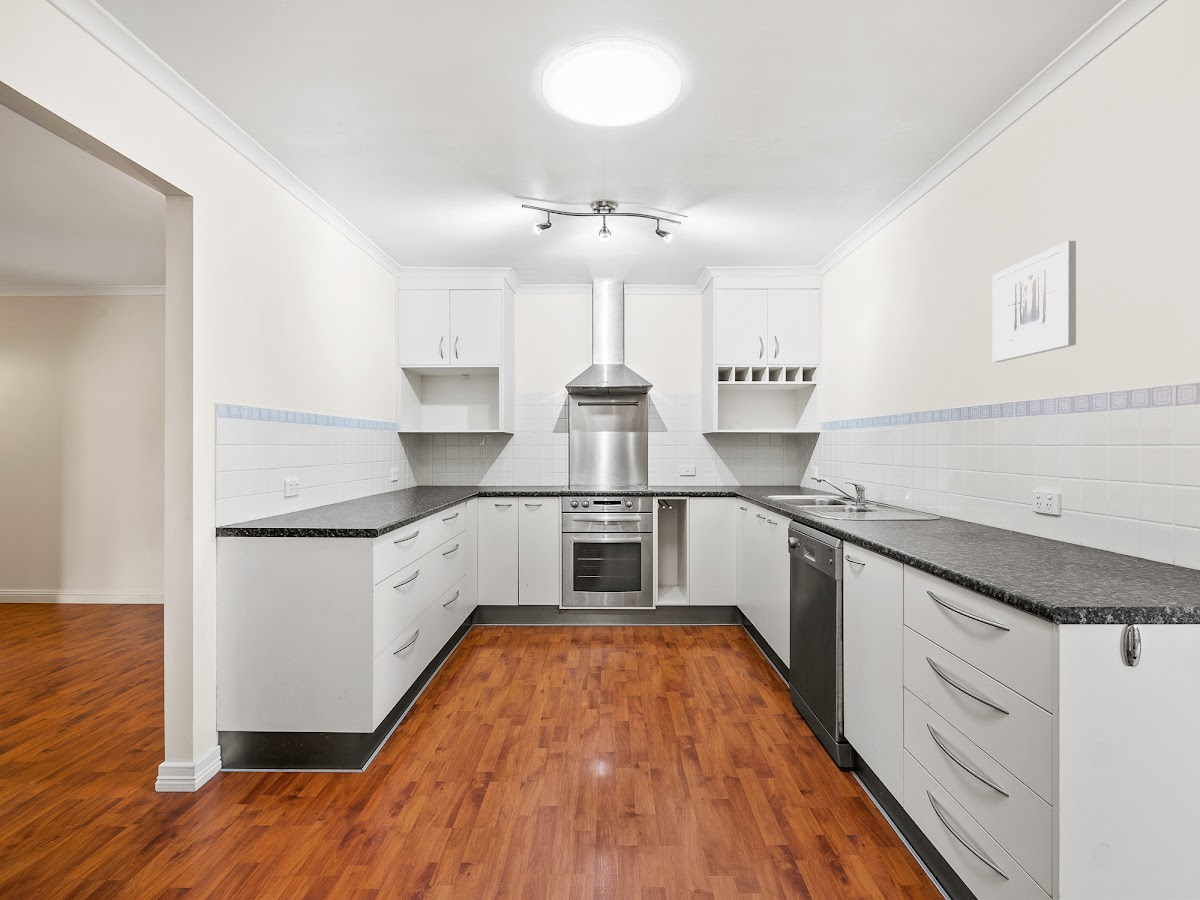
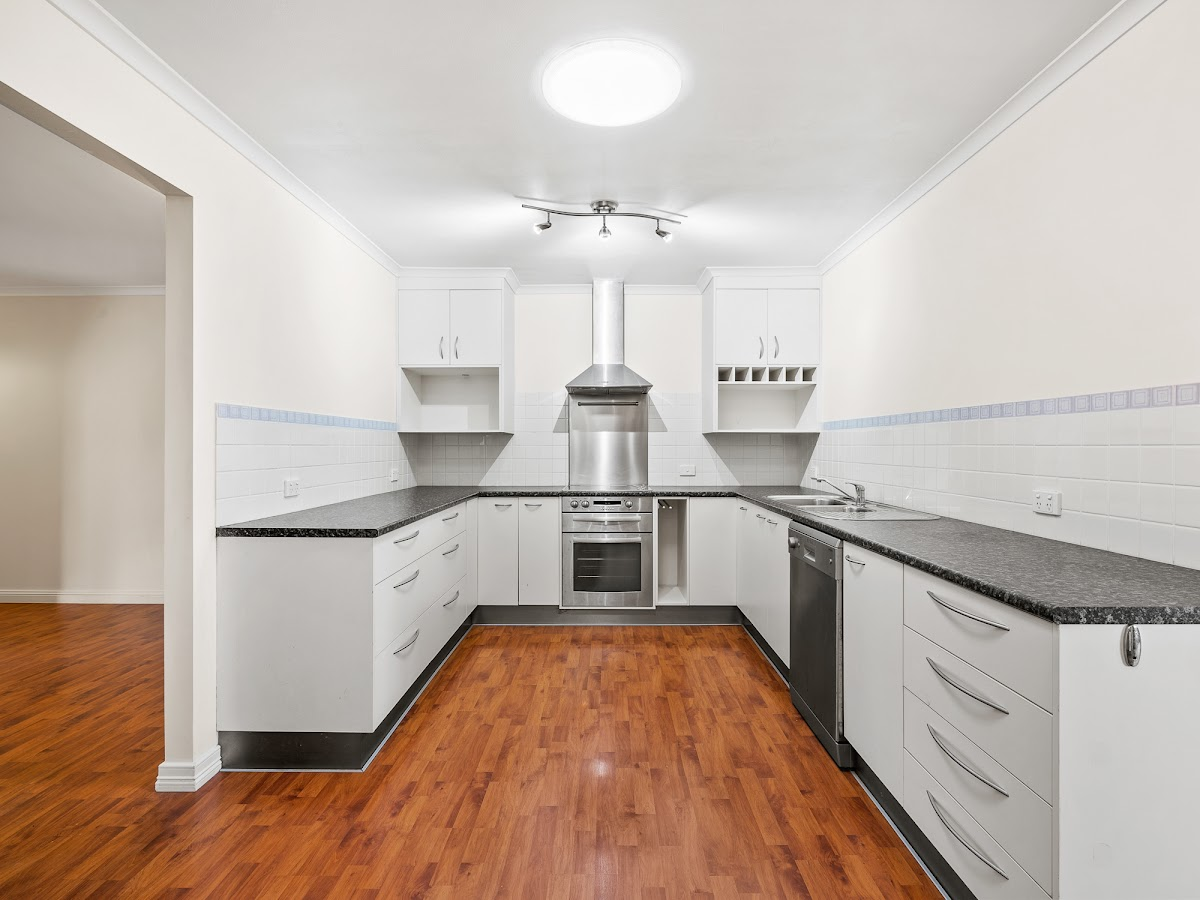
- wall art [992,240,1077,363]
